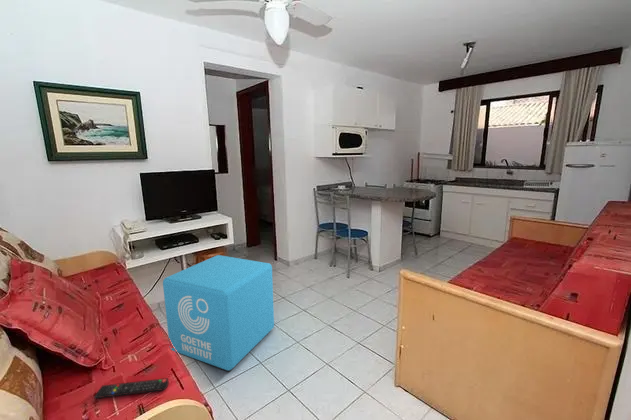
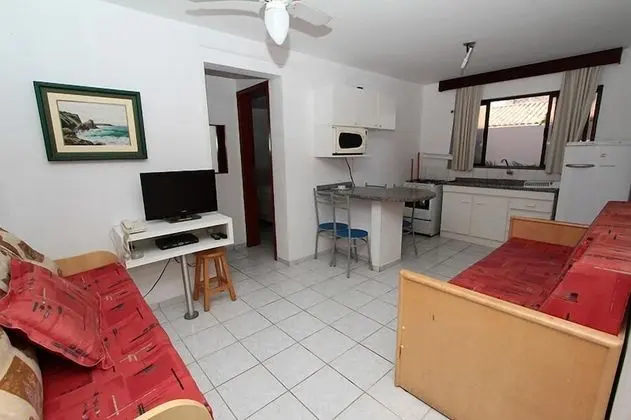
- remote control [93,377,169,399]
- ottoman [162,254,275,373]
